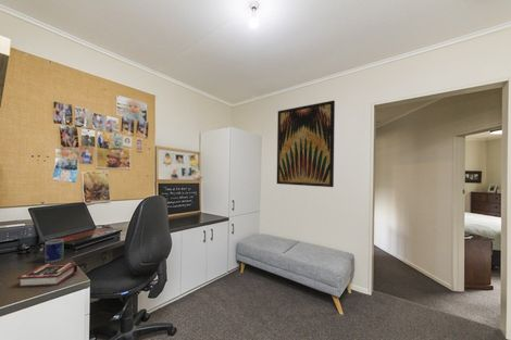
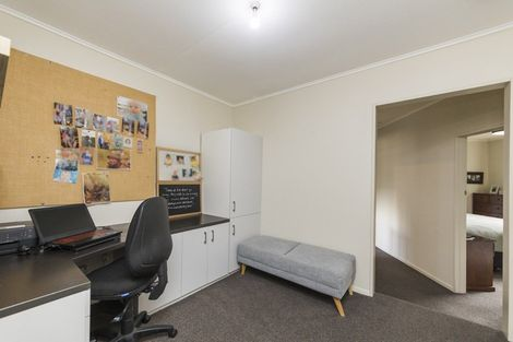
- wall art [276,100,336,188]
- mug [43,238,64,264]
- book [15,262,78,288]
